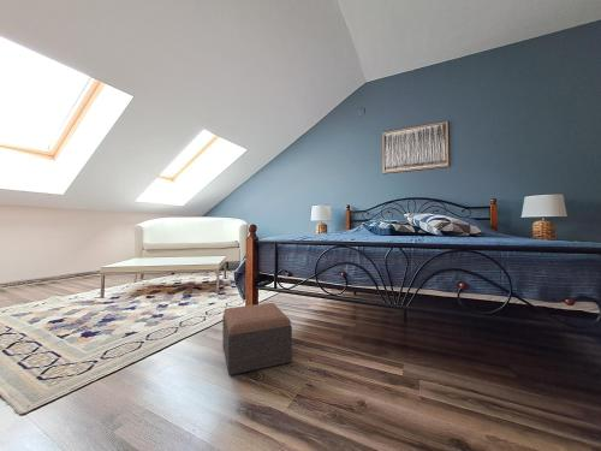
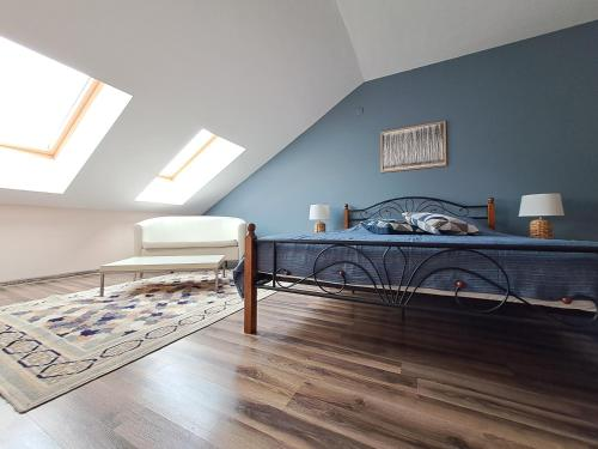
- footstool [221,302,293,376]
